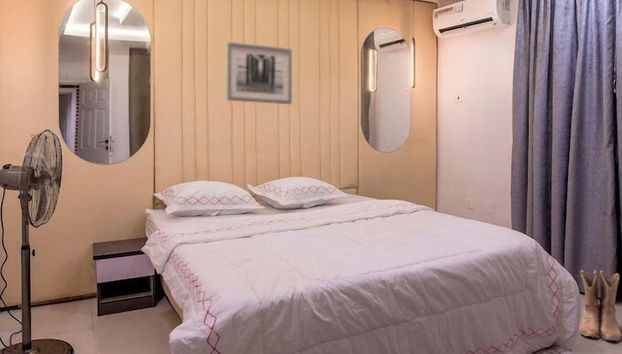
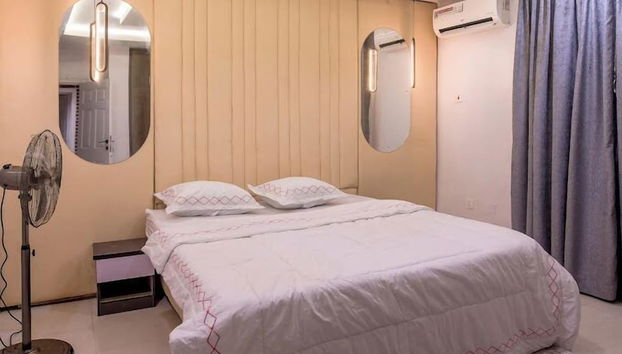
- boots [578,269,622,342]
- wall art [225,40,293,105]
